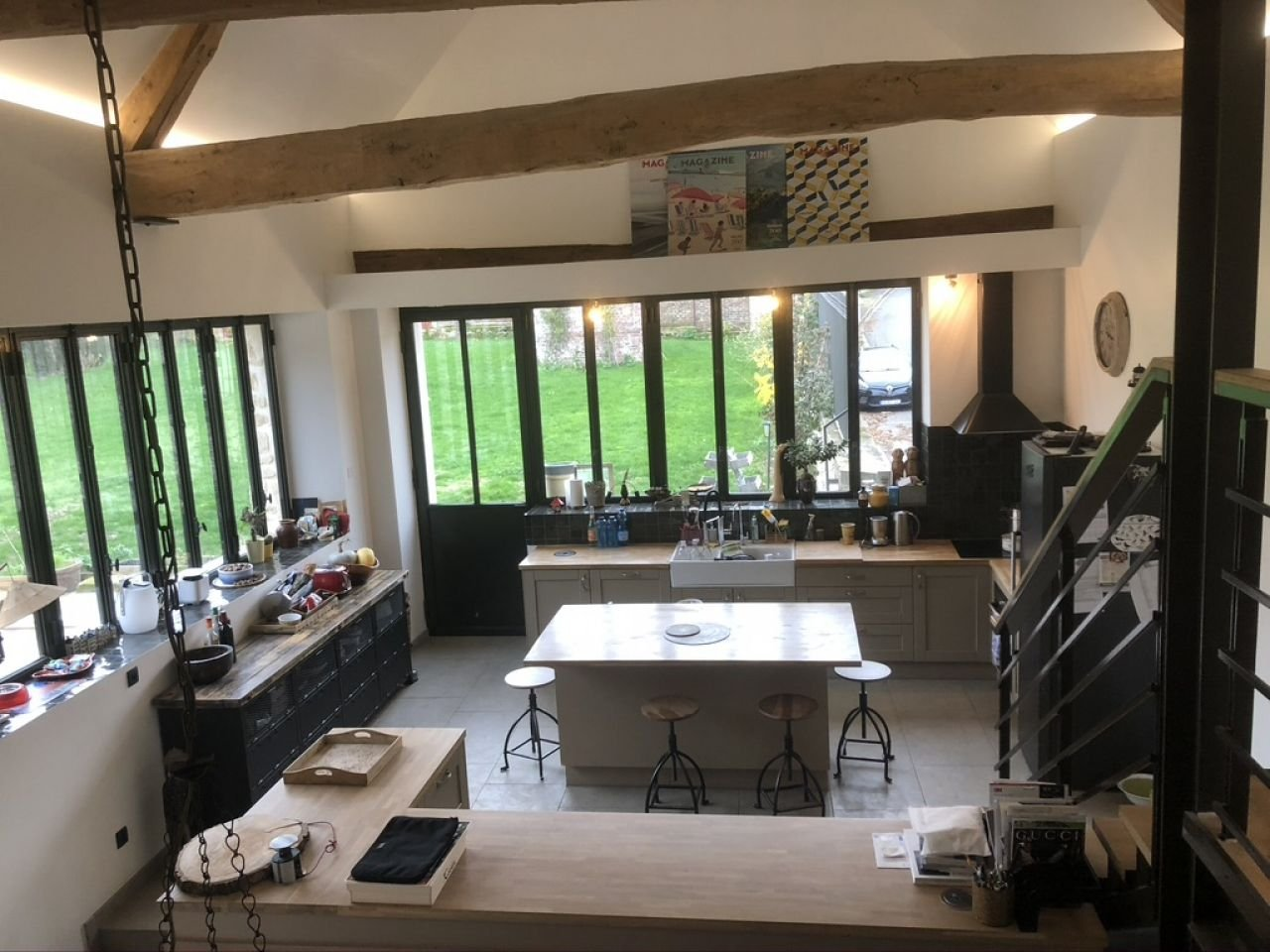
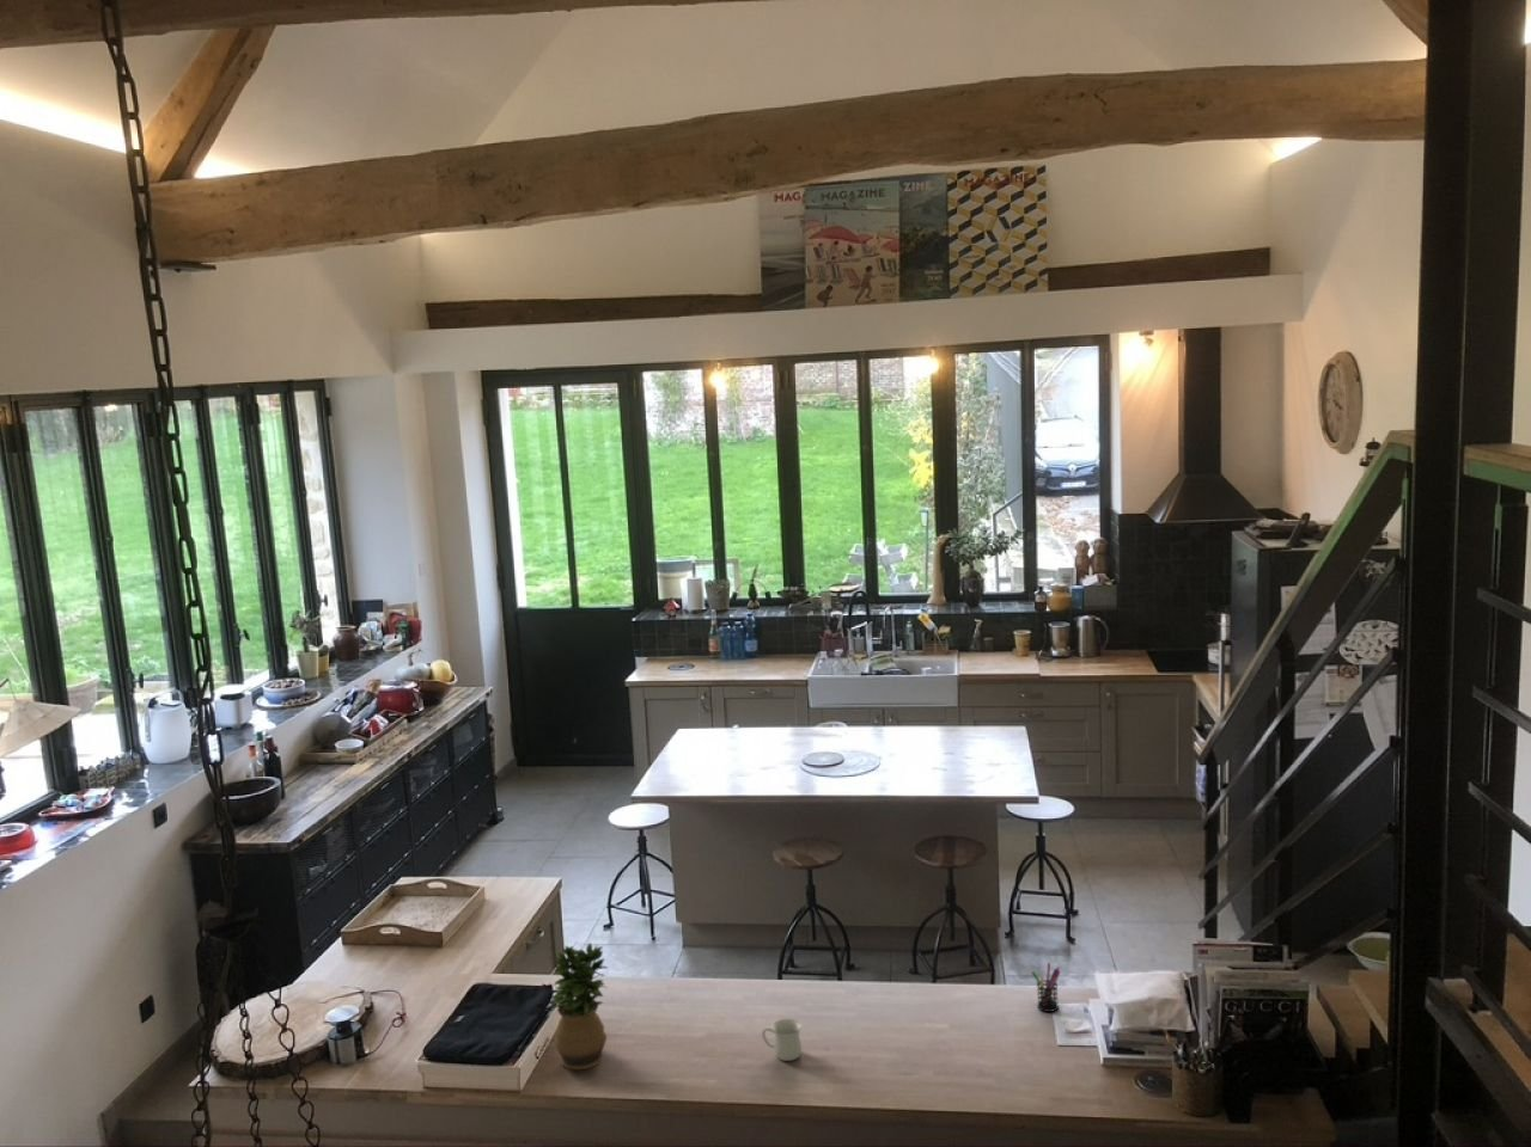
+ potted plant [547,941,610,1071]
+ mug [761,1018,803,1063]
+ pen holder [1031,961,1062,1013]
